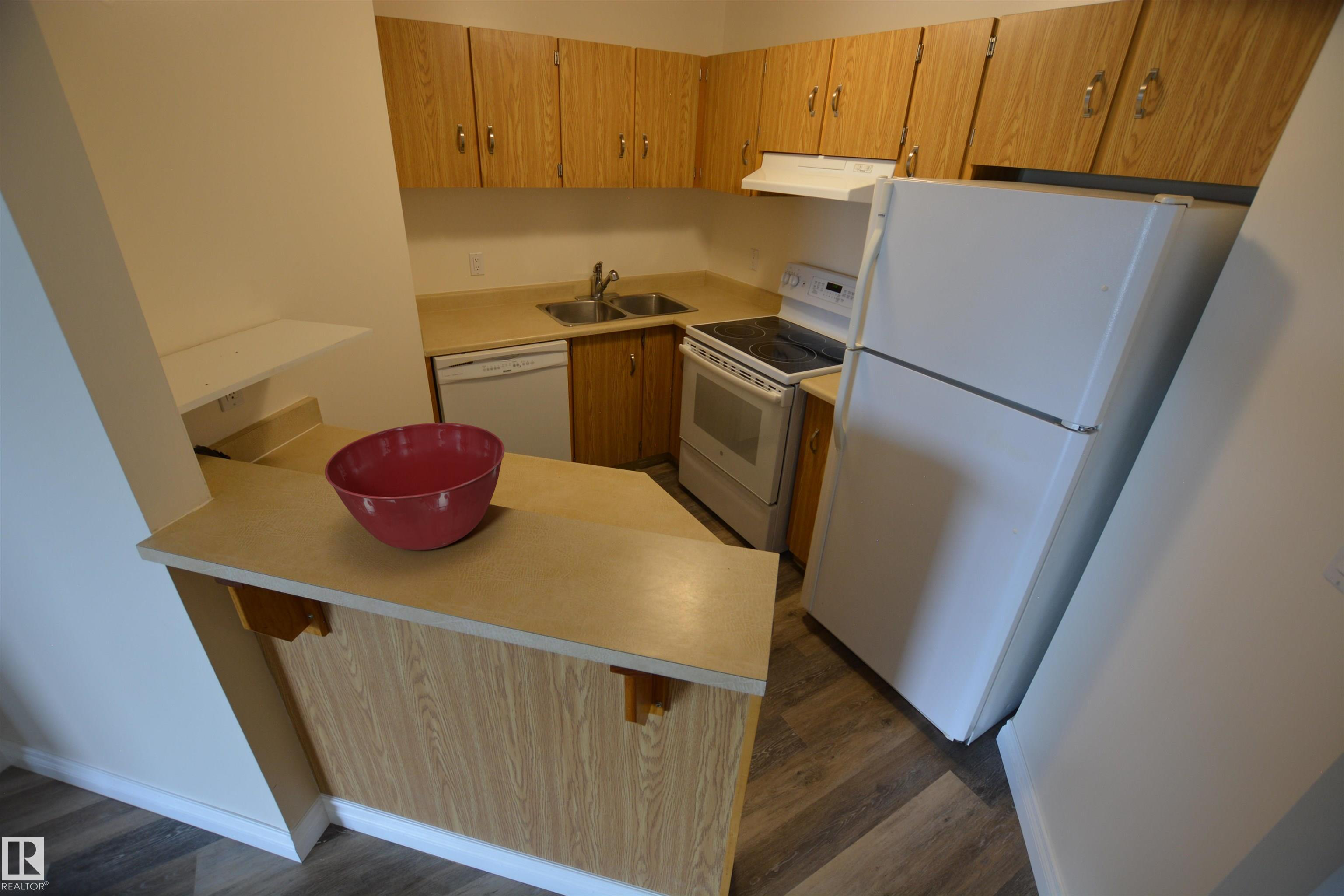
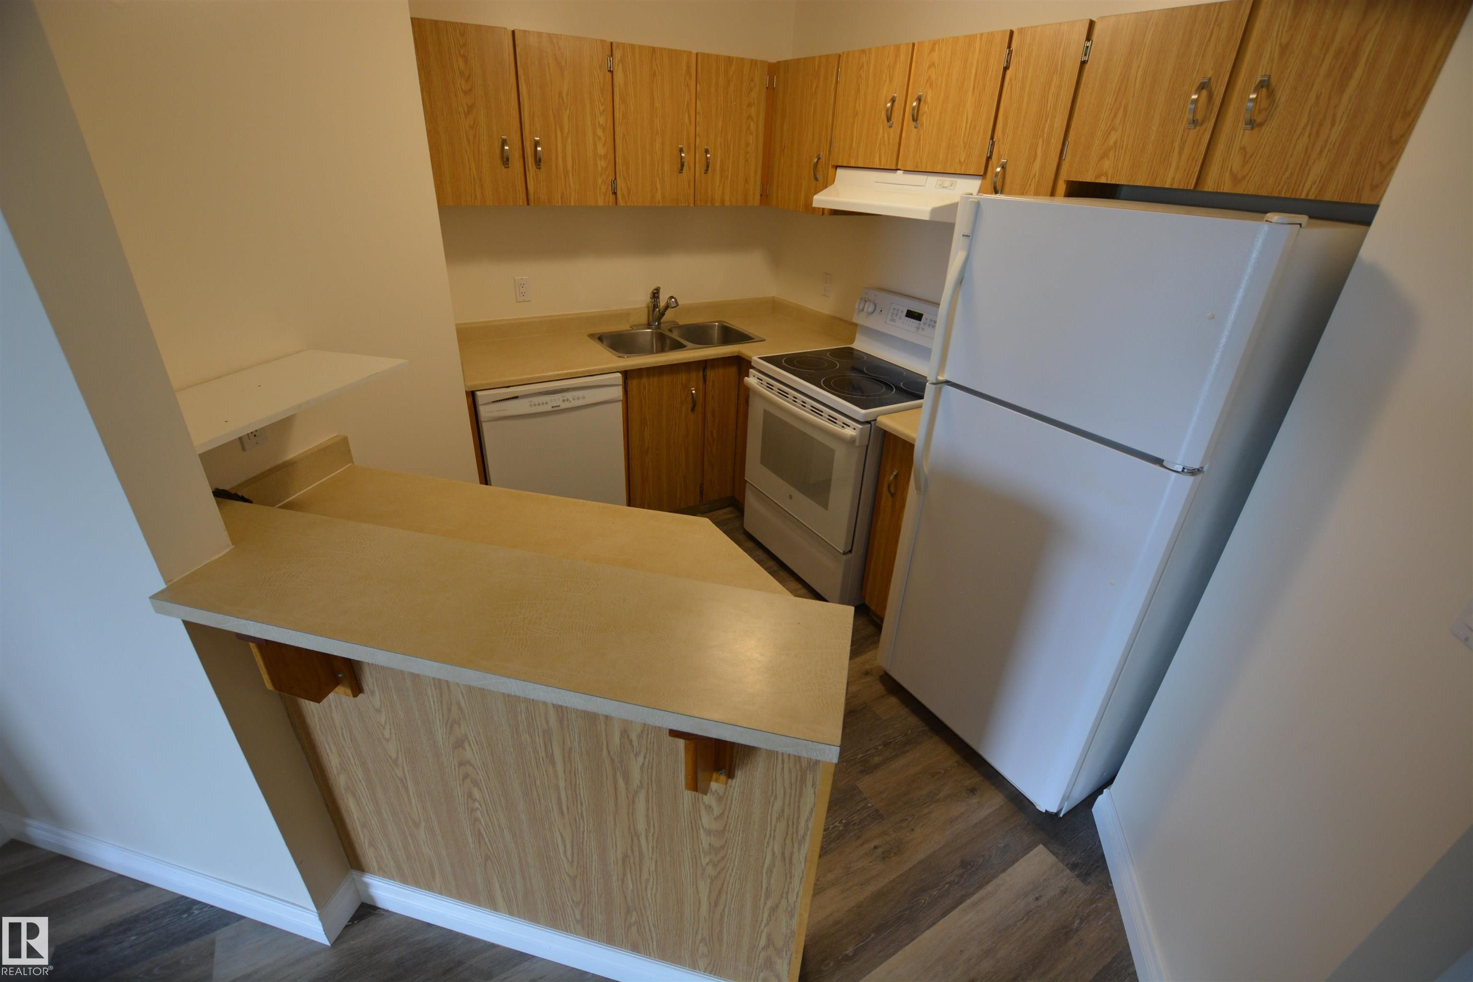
- mixing bowl [324,422,505,551]
